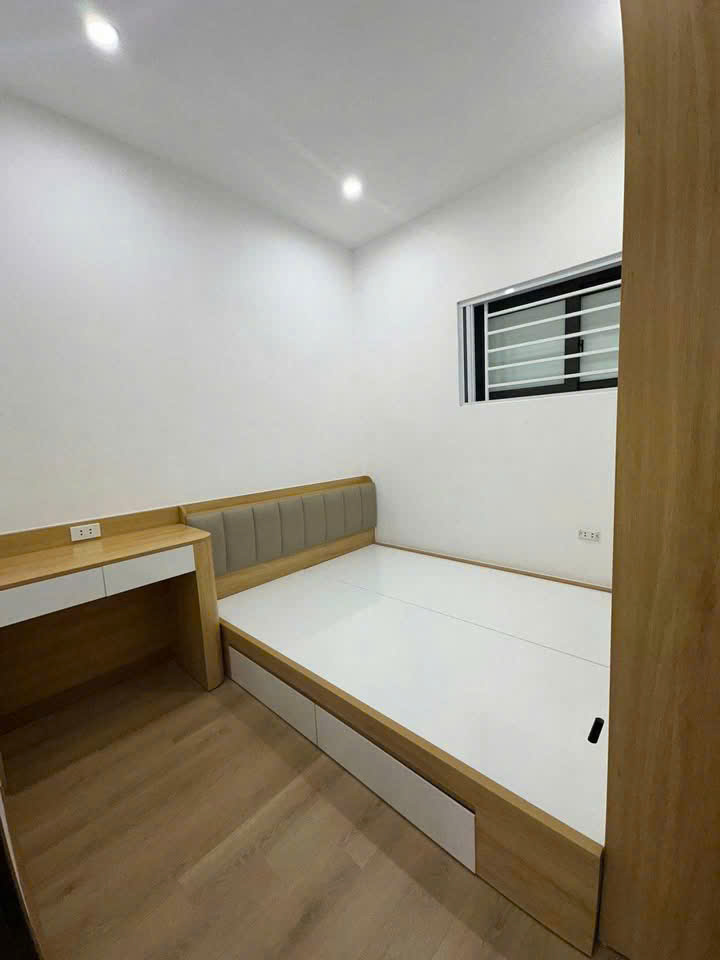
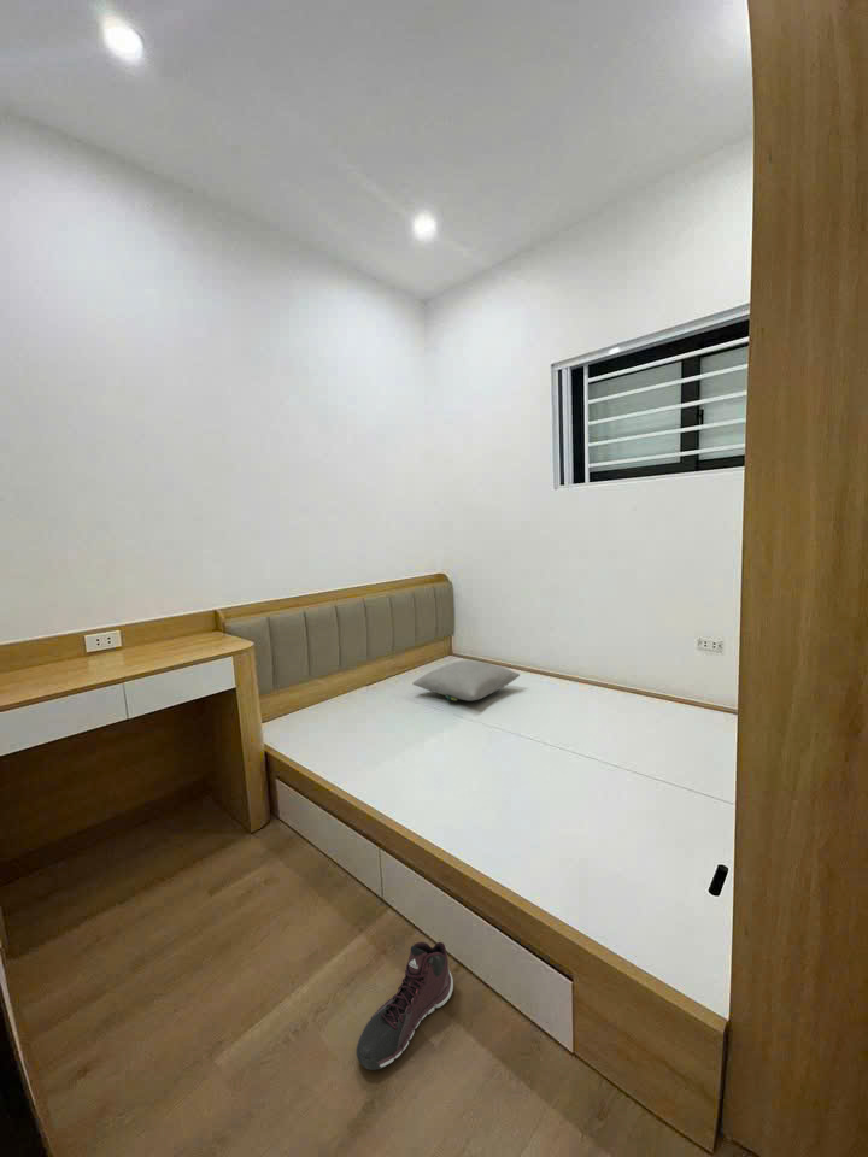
+ sneaker [356,941,454,1071]
+ pillow [411,659,521,703]
